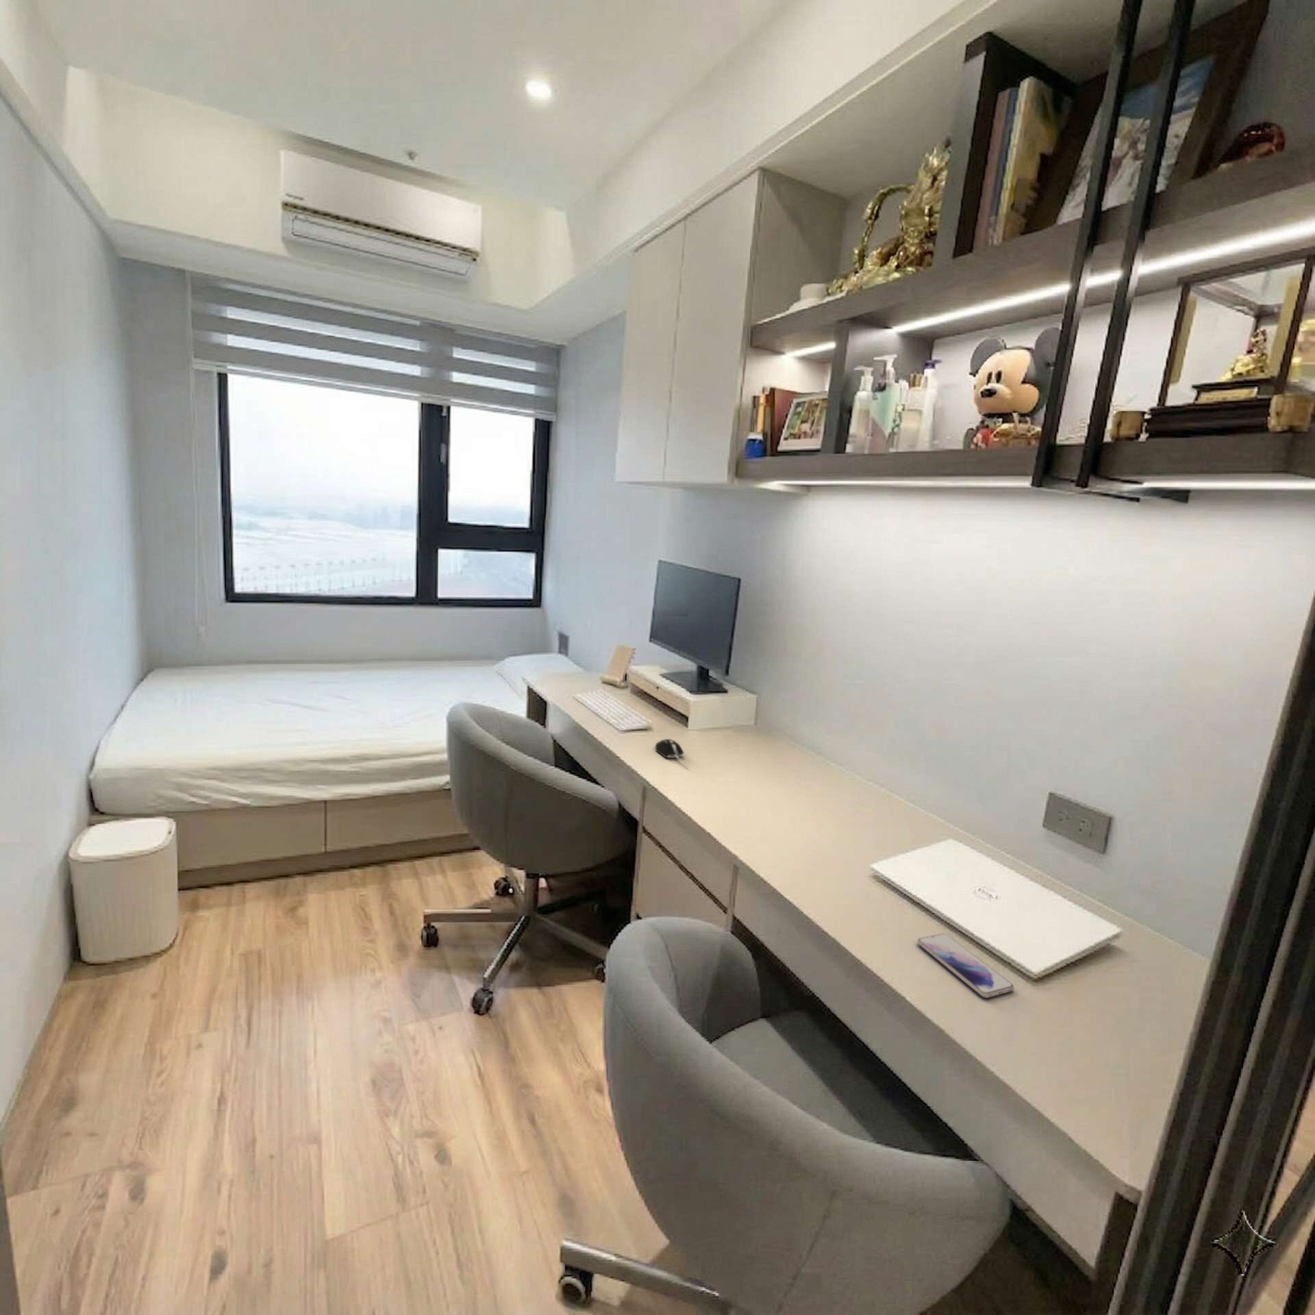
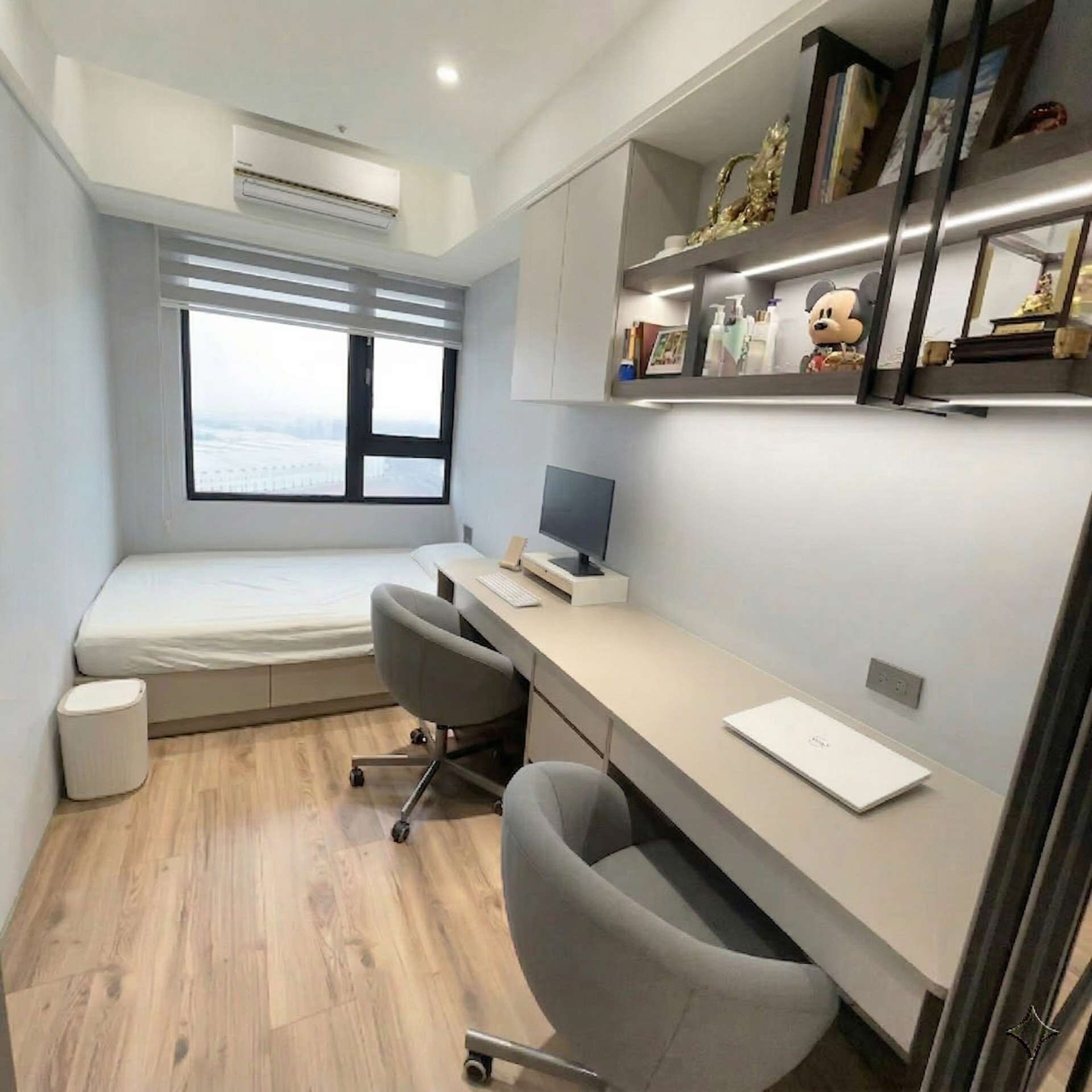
- smartphone [916,933,1015,998]
- computer mouse [654,738,689,767]
